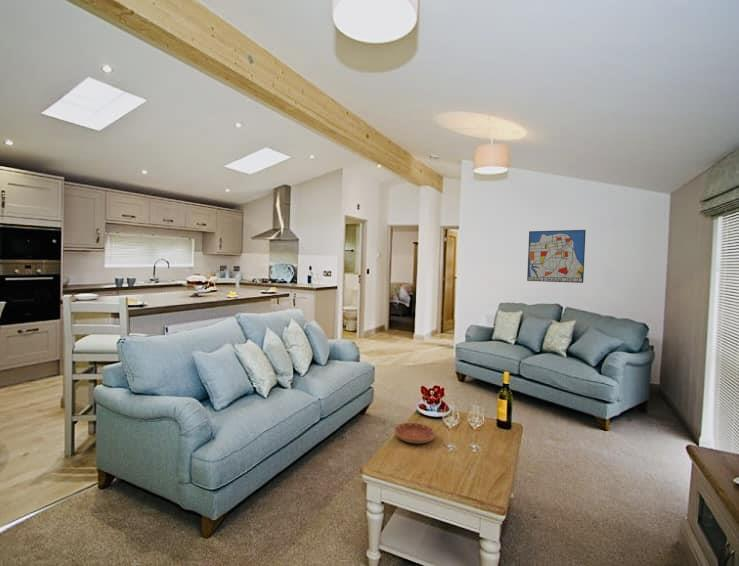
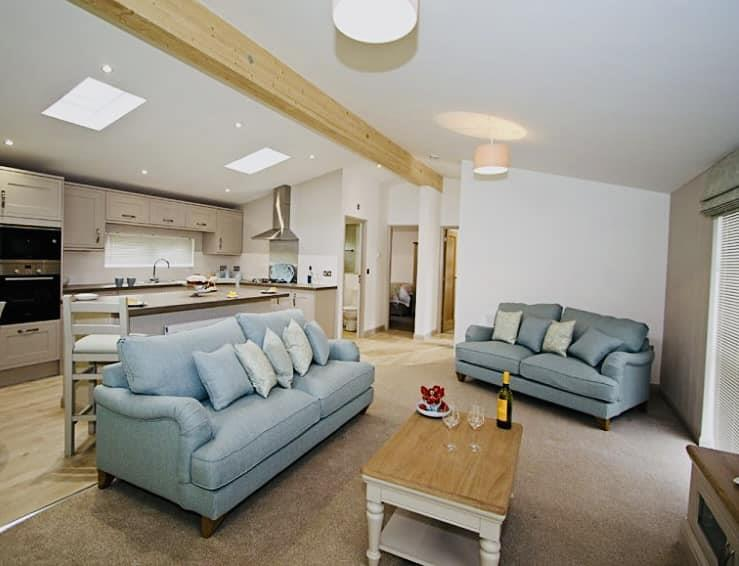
- saucer [393,422,436,444]
- wall art [526,229,587,284]
